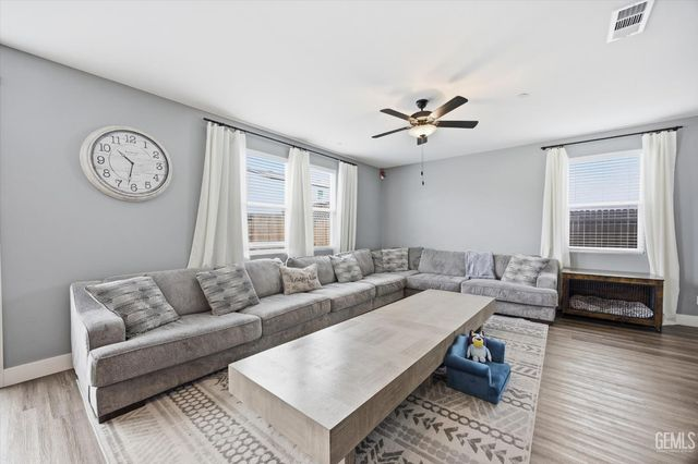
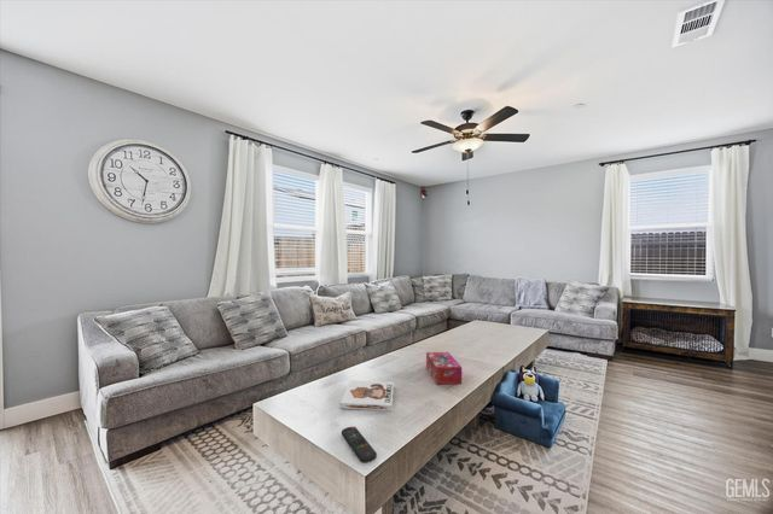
+ remote control [341,426,378,463]
+ board game [339,379,395,411]
+ tissue box [425,351,463,385]
